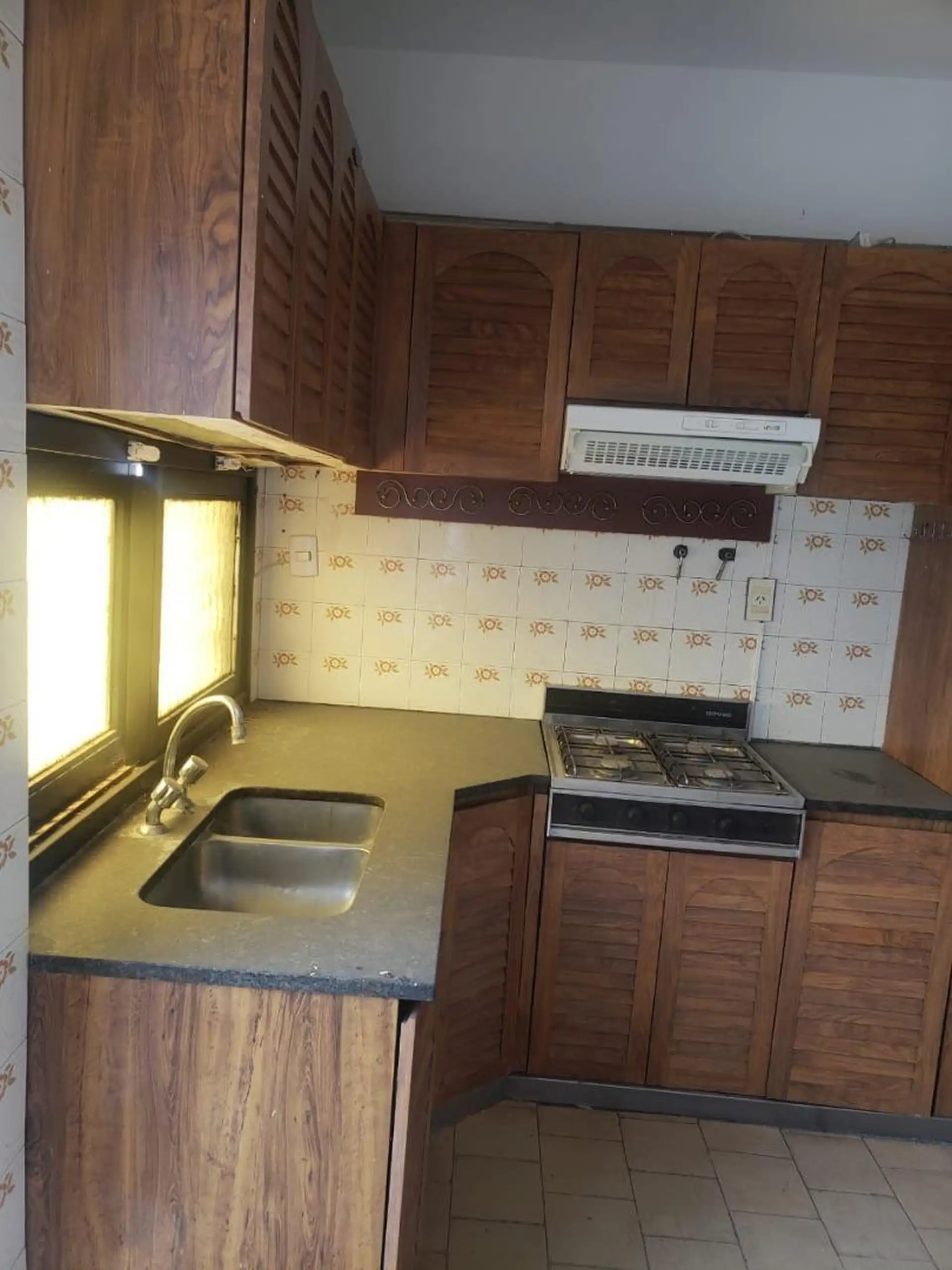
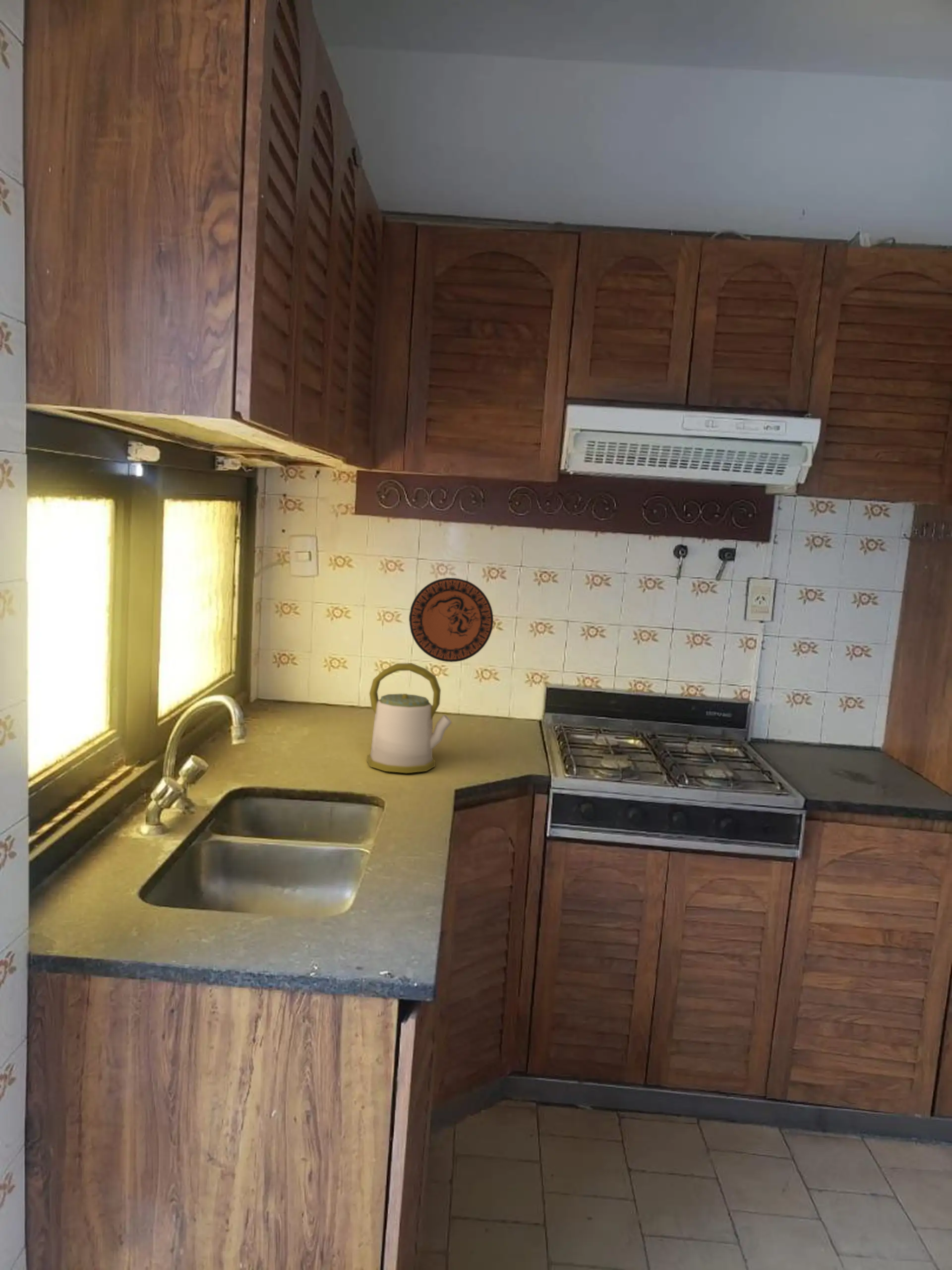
+ kettle [366,662,452,773]
+ decorative plate [409,577,494,663]
